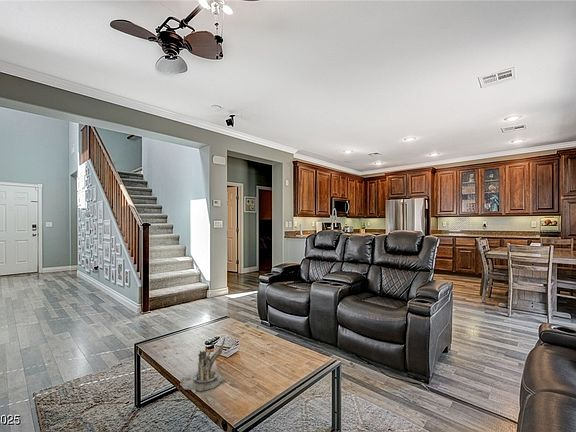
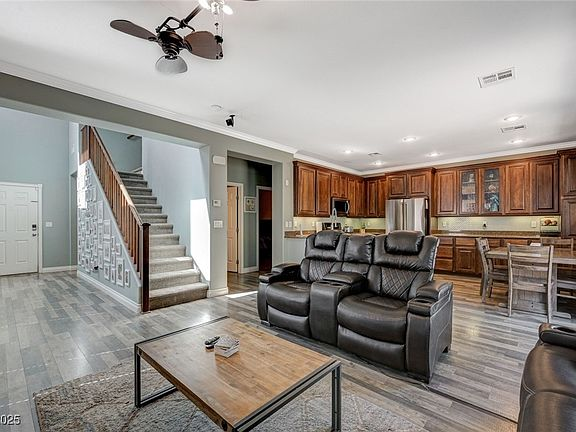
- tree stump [179,337,227,394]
